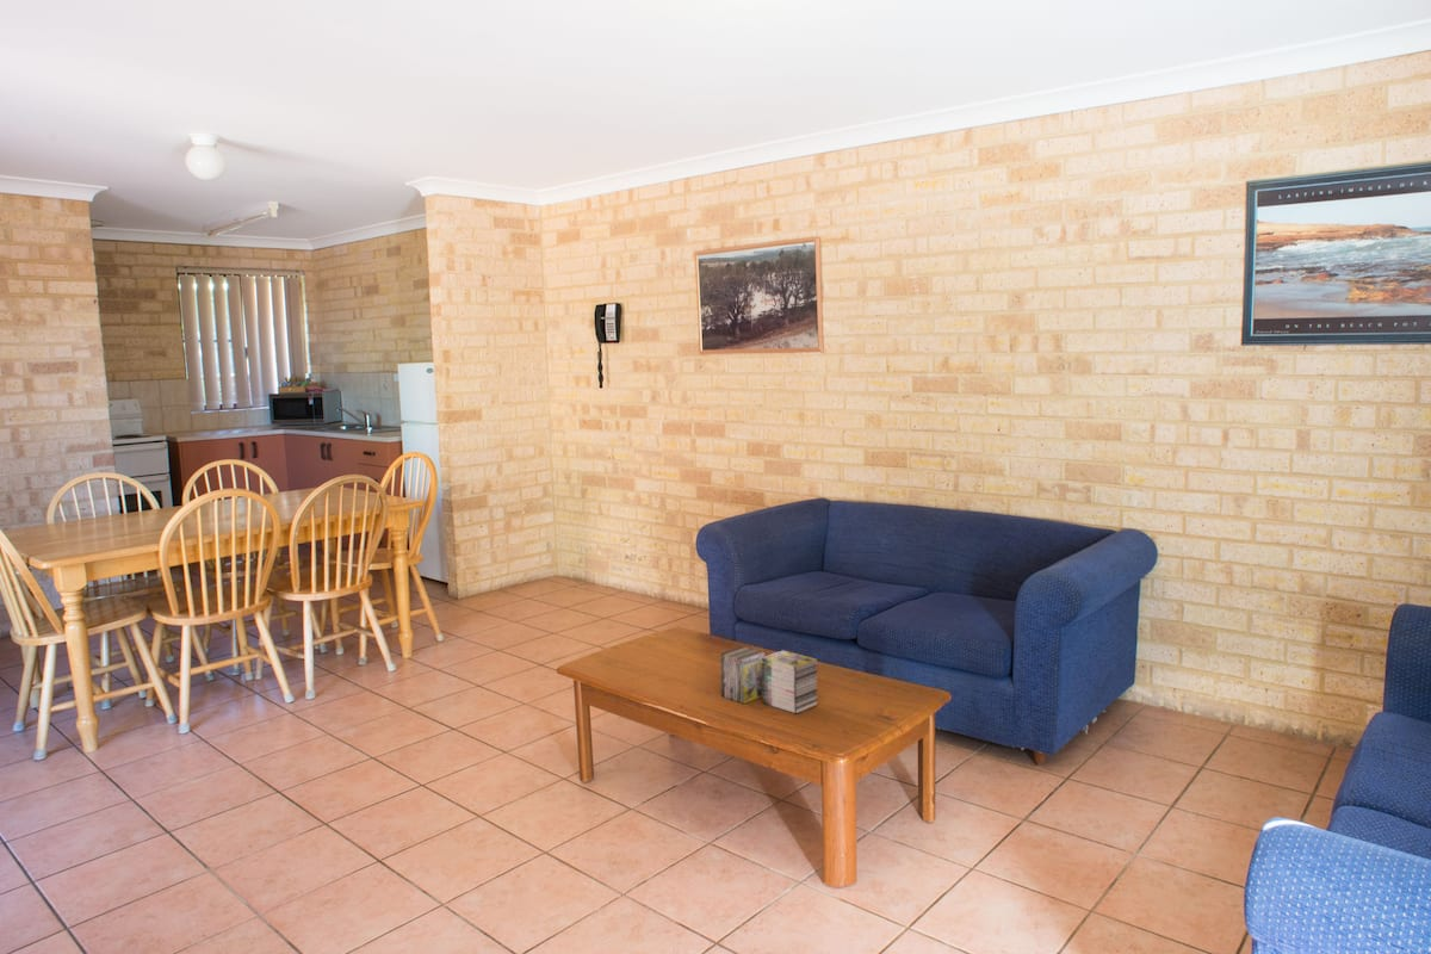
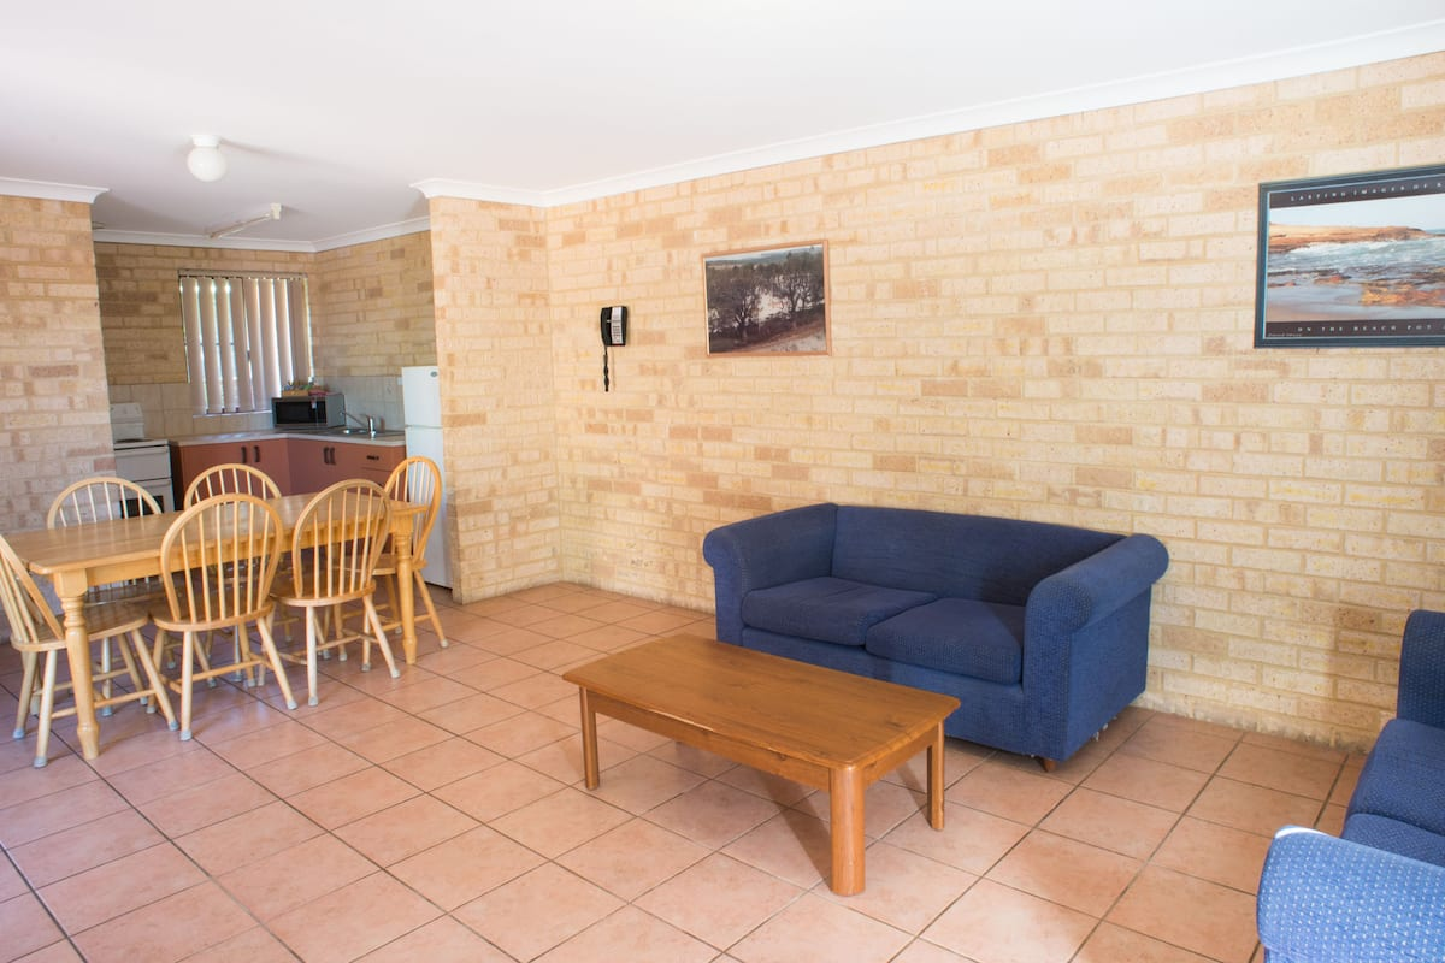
- magazine [719,645,819,714]
